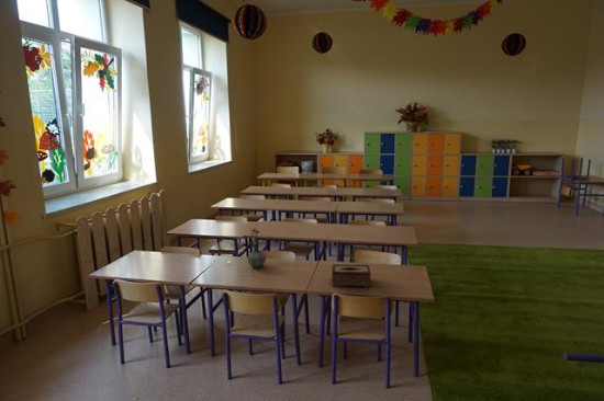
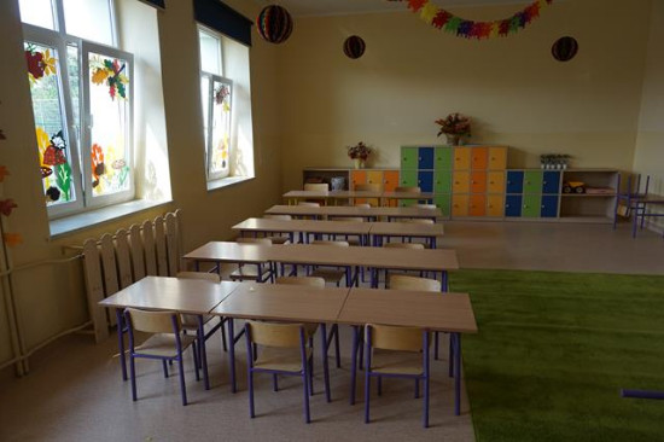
- tissue box [331,263,372,288]
- potted plant [246,228,267,270]
